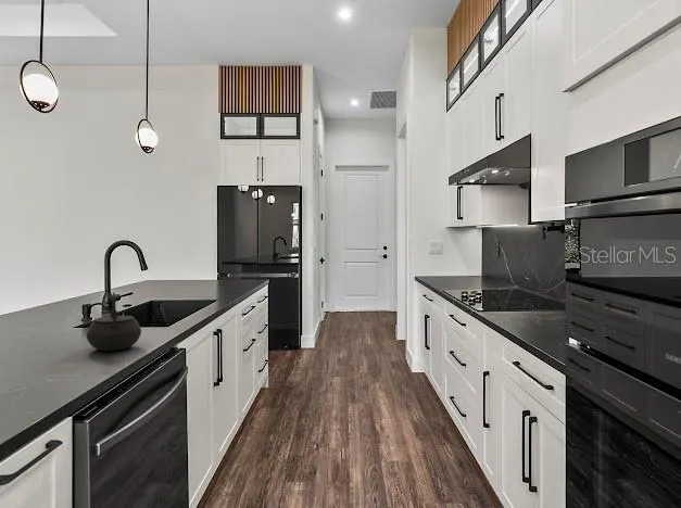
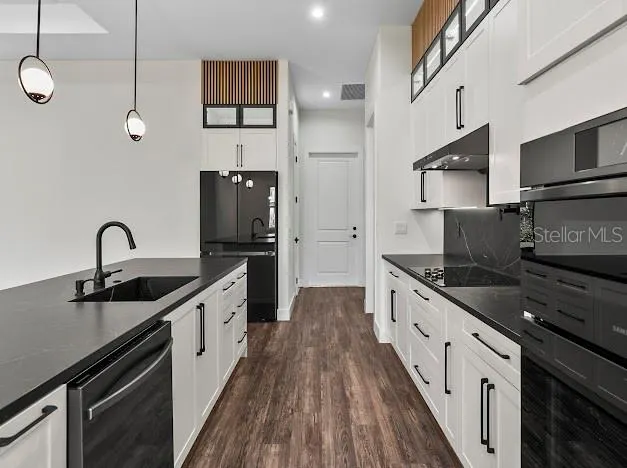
- kettle [85,292,142,352]
